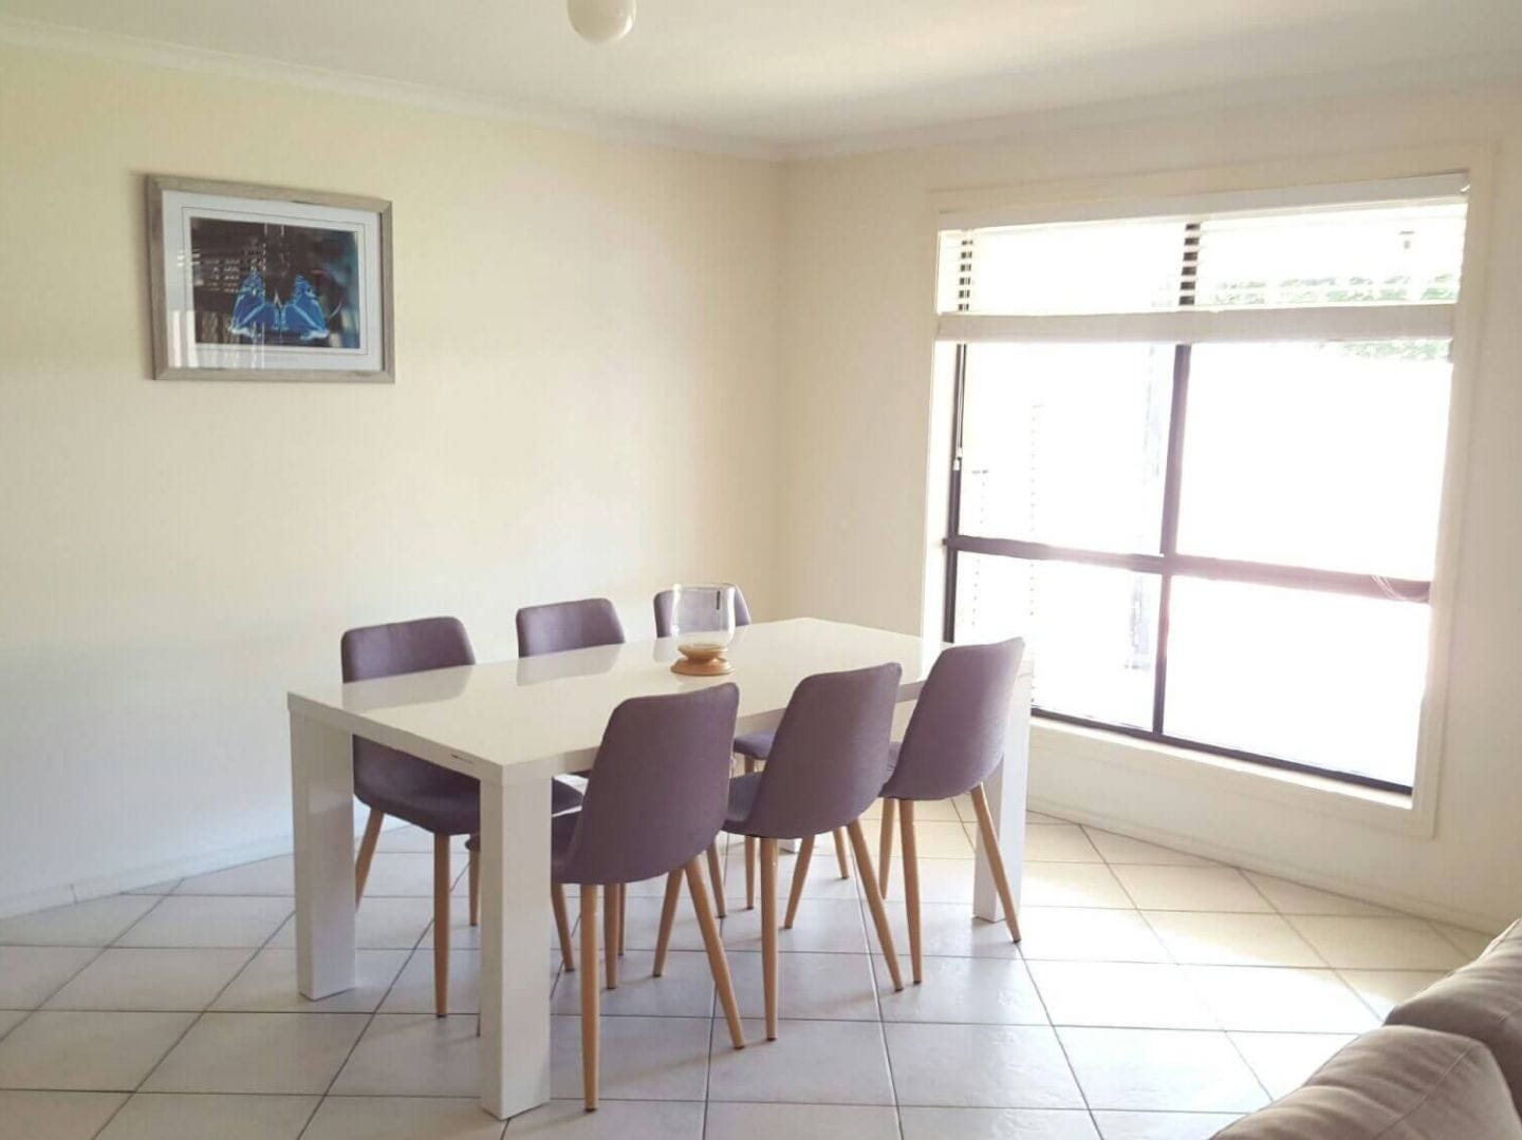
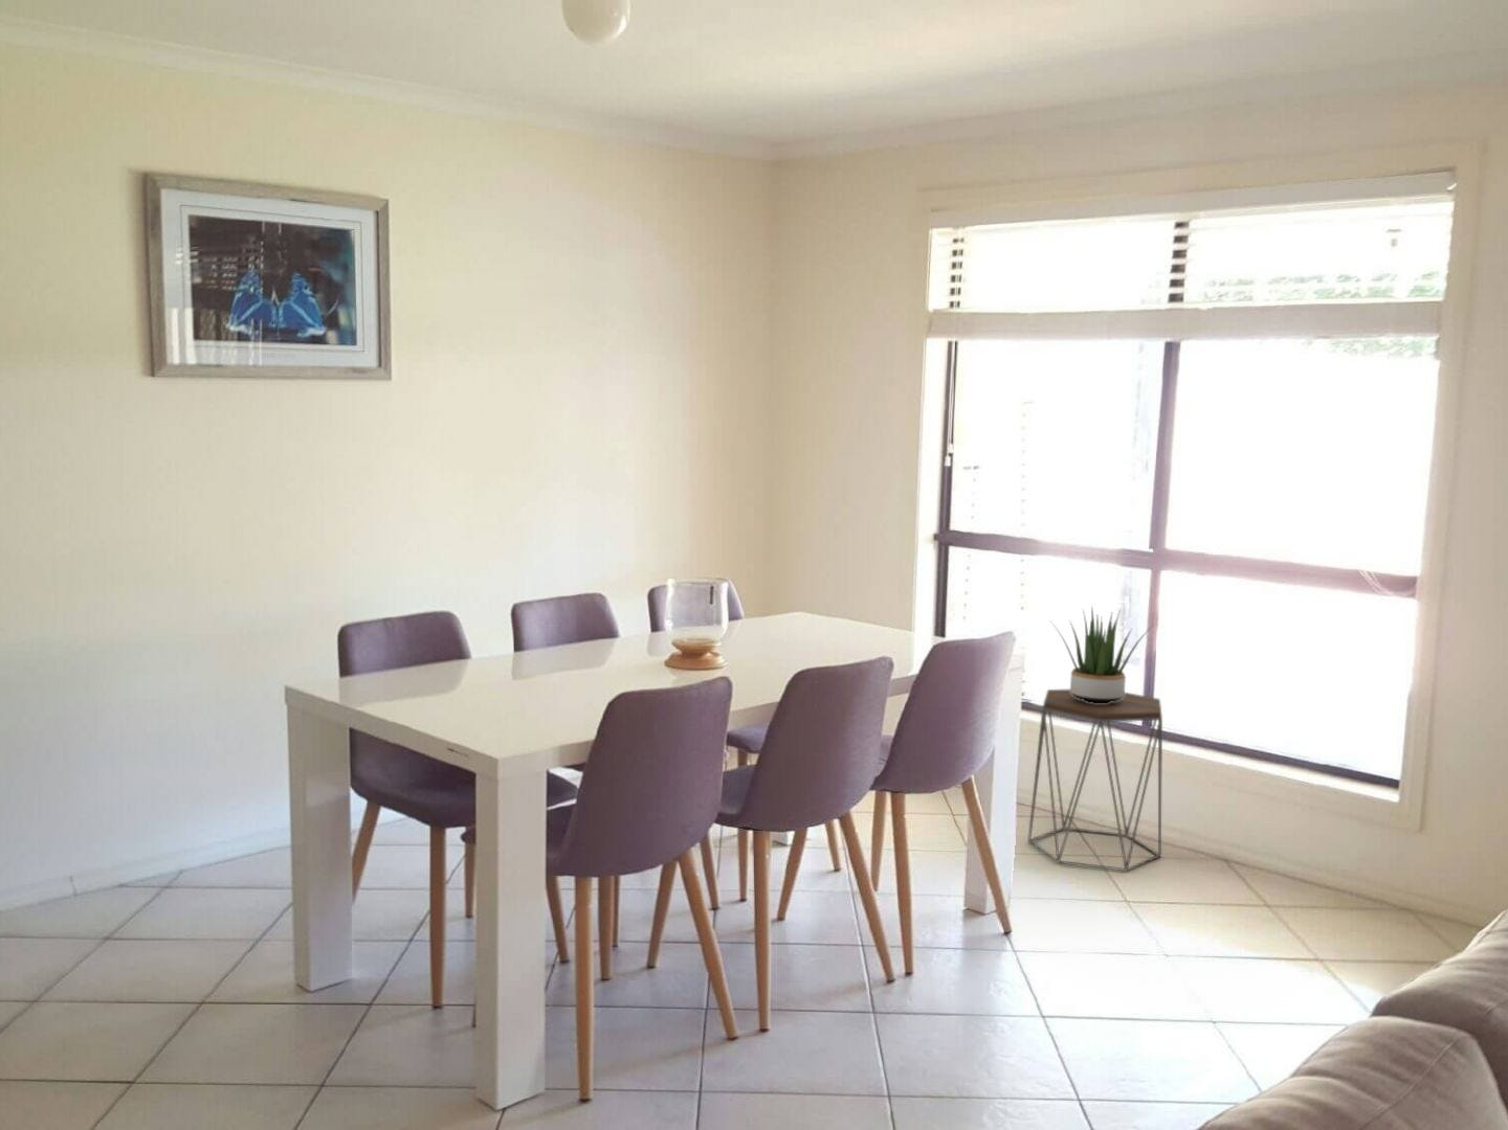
+ side table [1026,688,1164,872]
+ potted plant [1051,604,1155,703]
